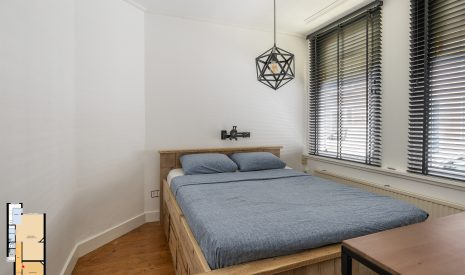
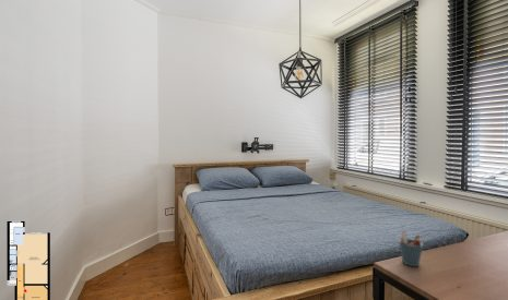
+ pen holder [398,230,424,267]
